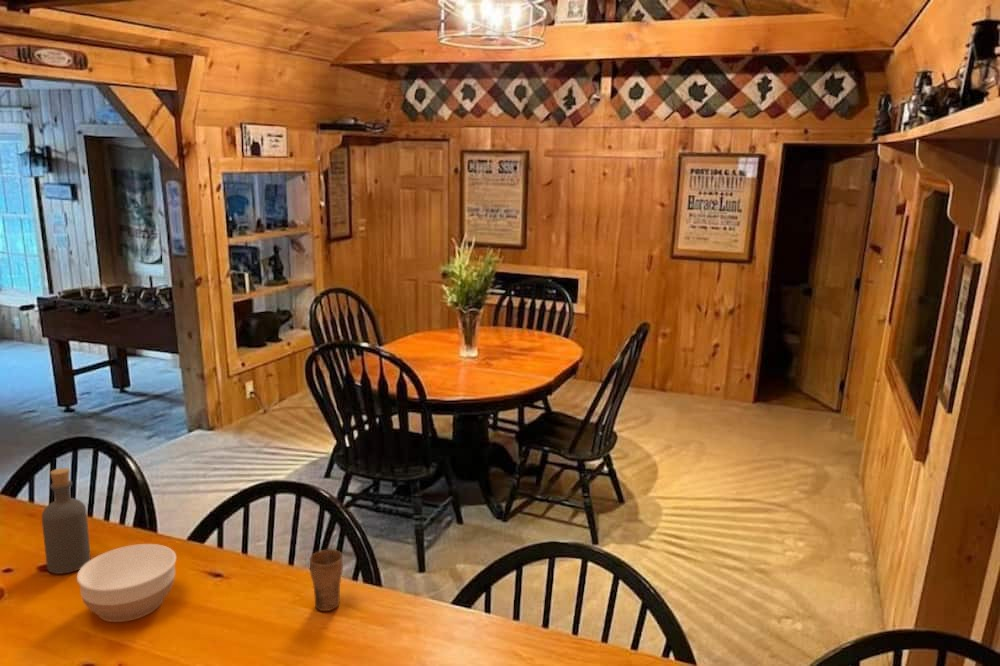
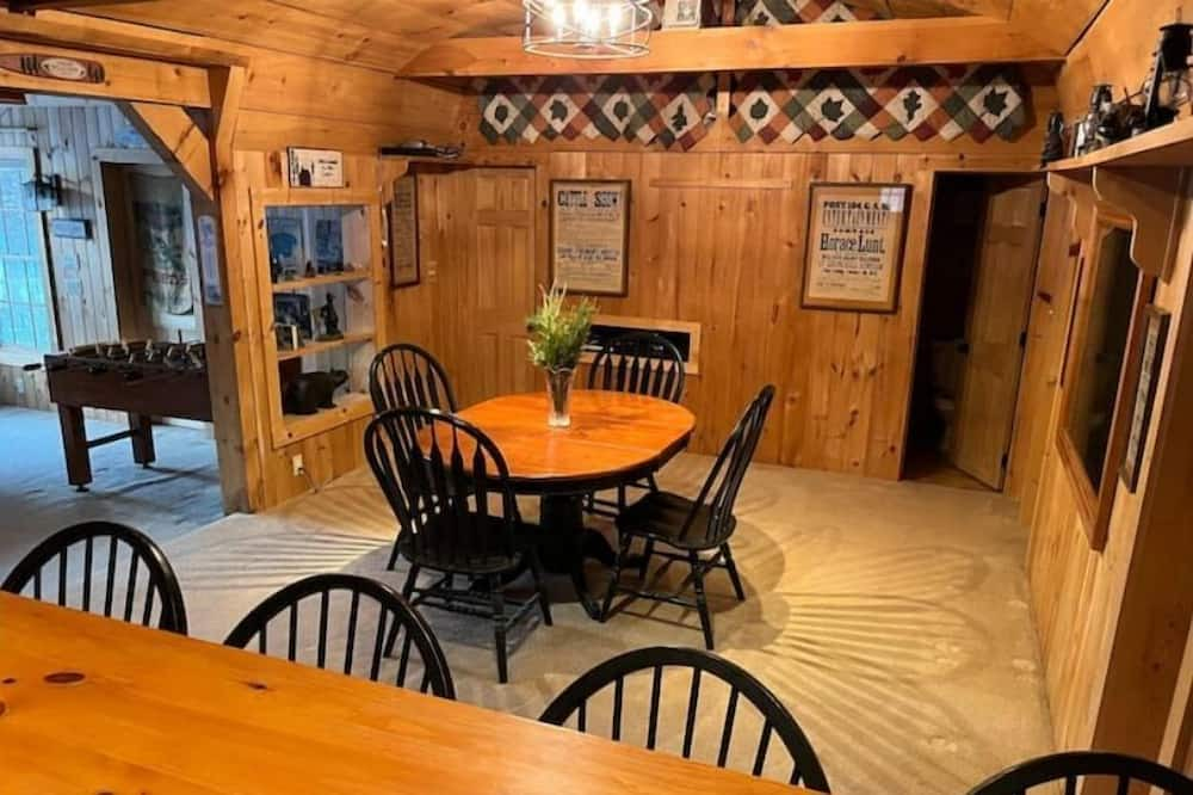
- cup [308,549,344,612]
- bowl [76,543,177,623]
- bottle [41,467,92,575]
